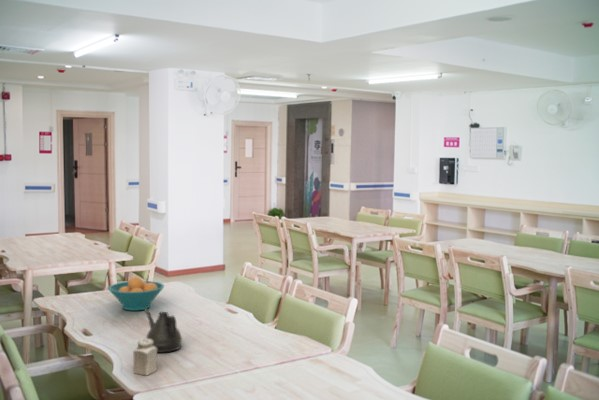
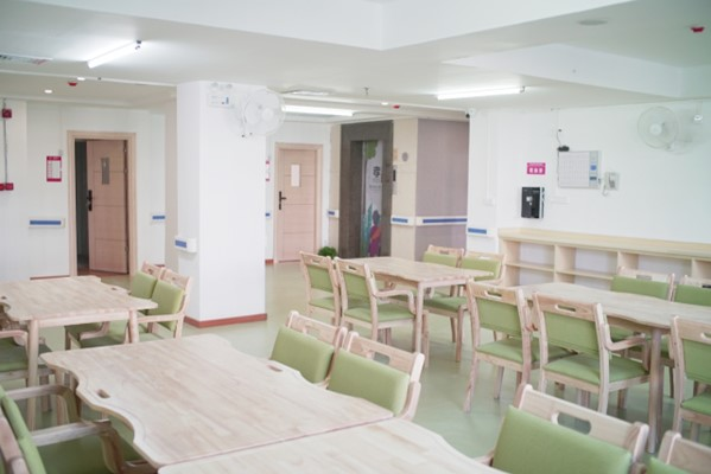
- fruit bowl [107,275,165,312]
- salt shaker [133,338,158,376]
- teapot [143,308,183,353]
